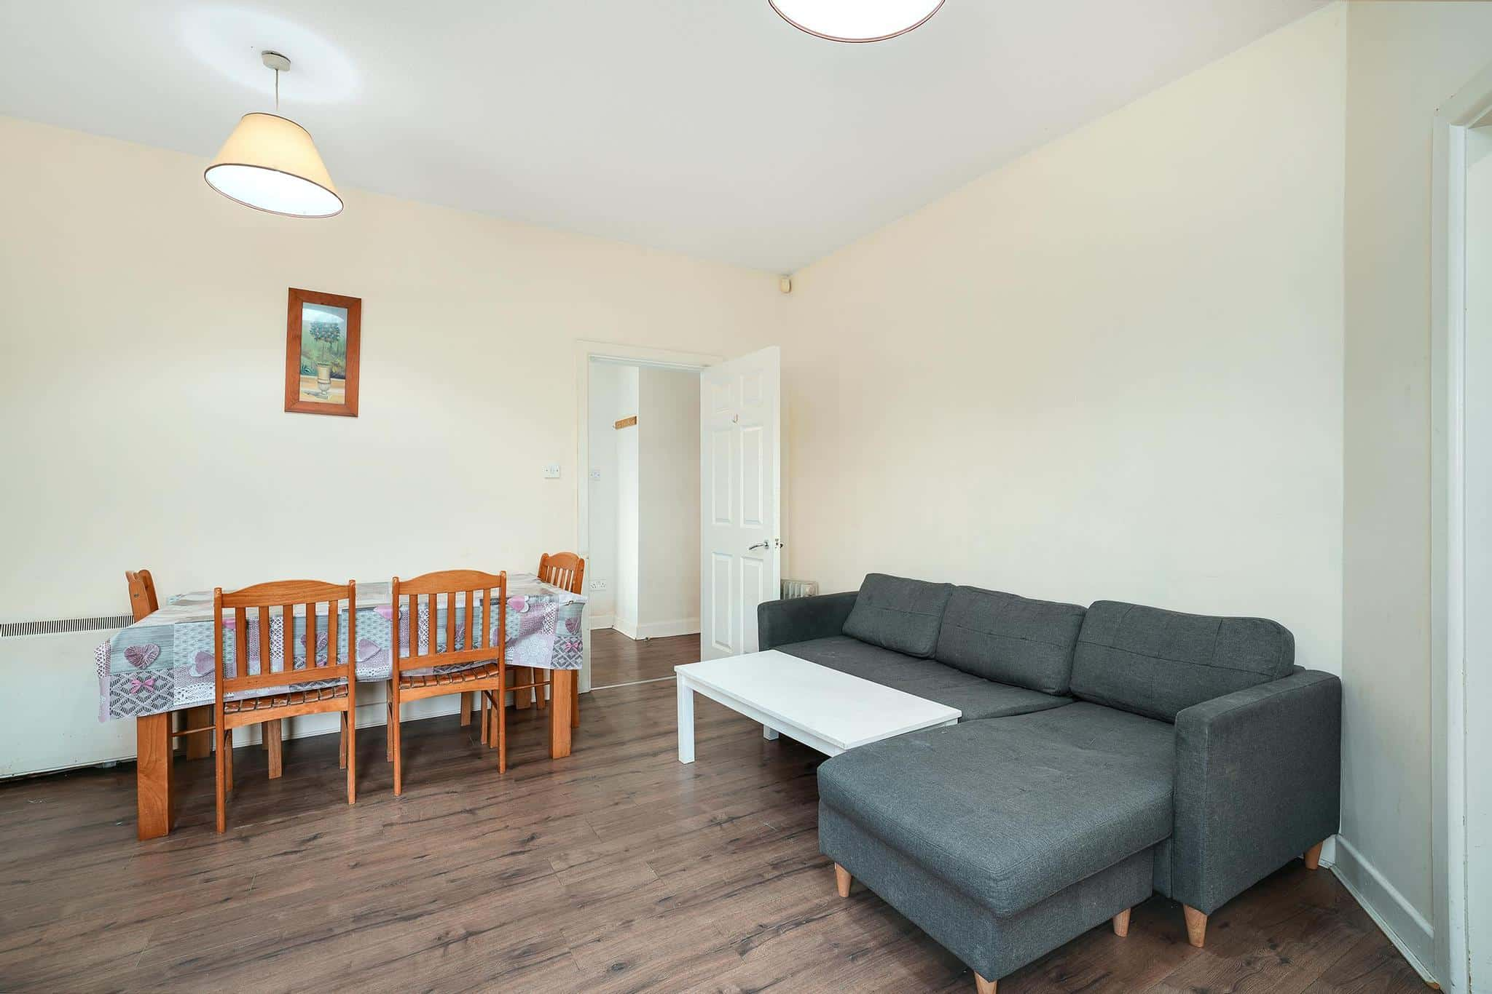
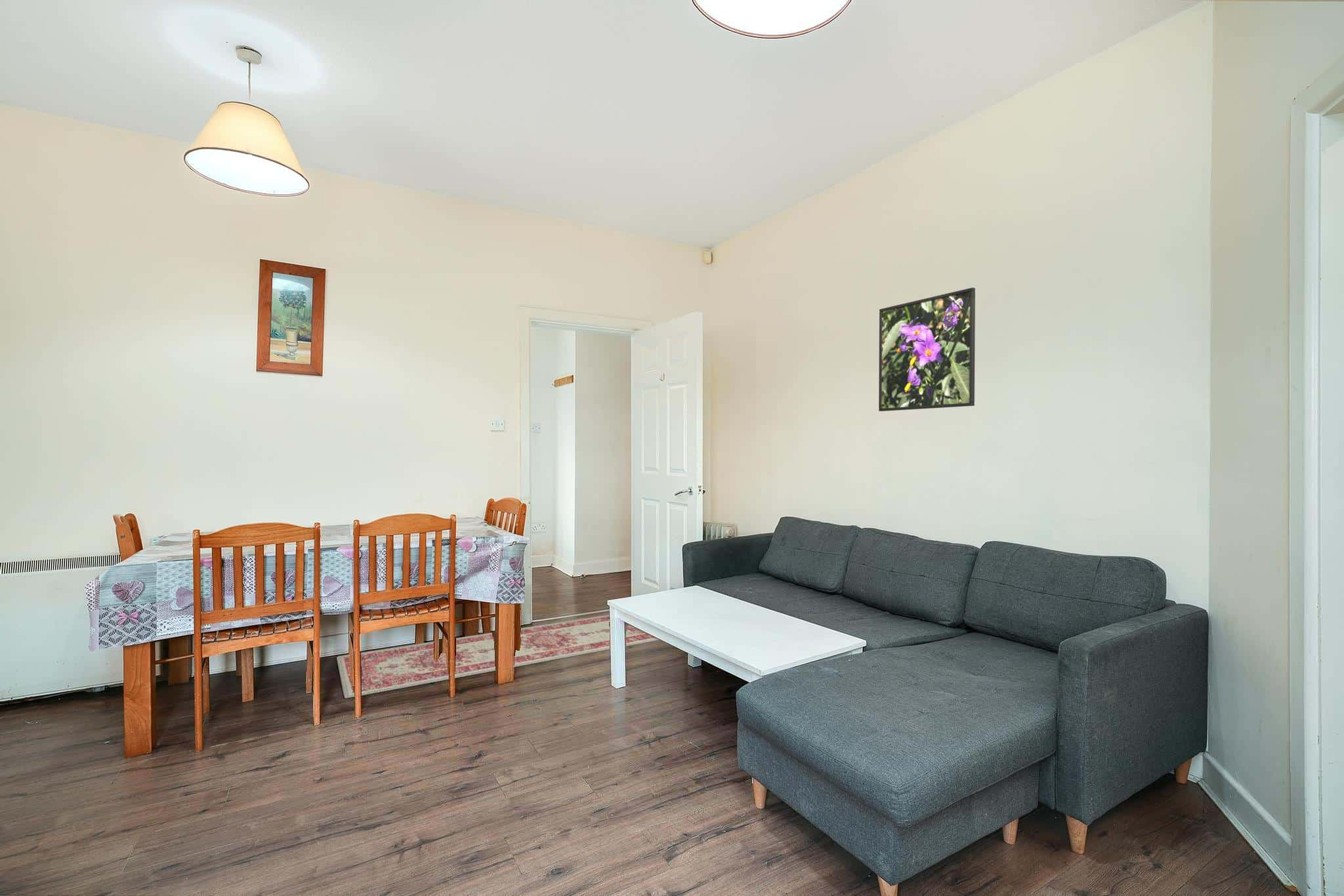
+ rug [336,614,660,699]
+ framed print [878,287,976,412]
